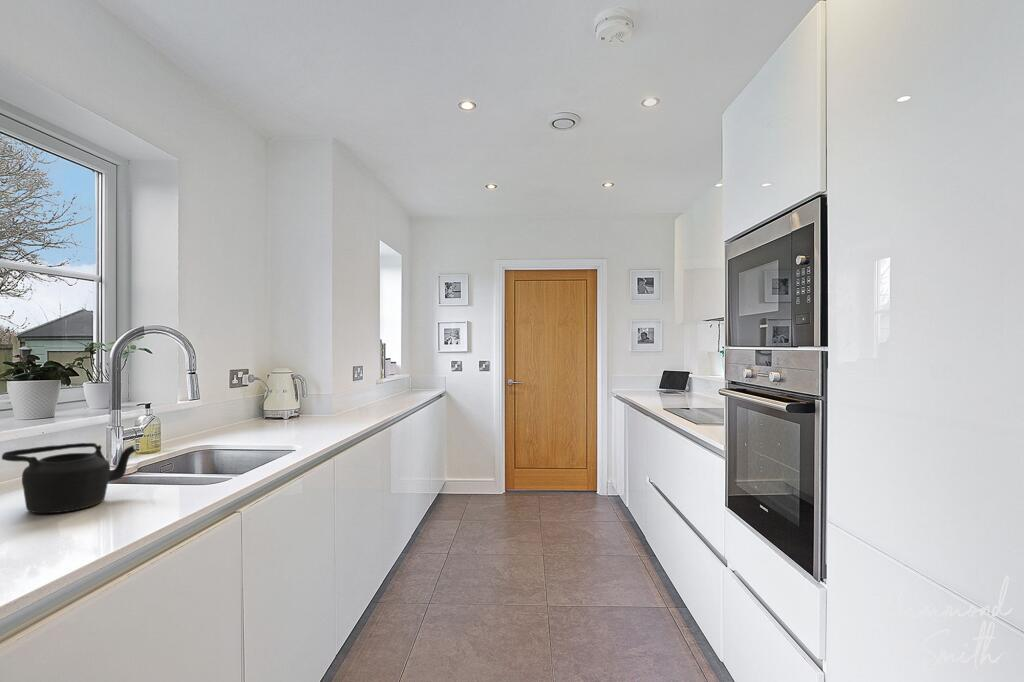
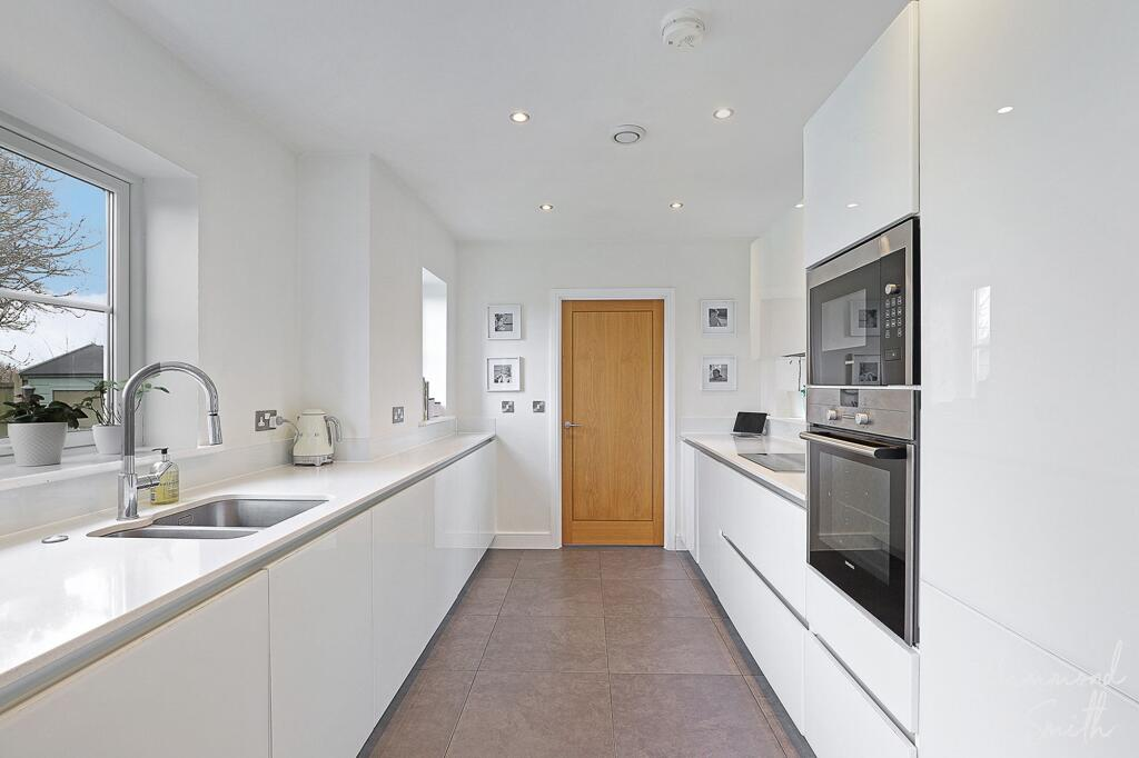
- teapot [1,442,137,514]
